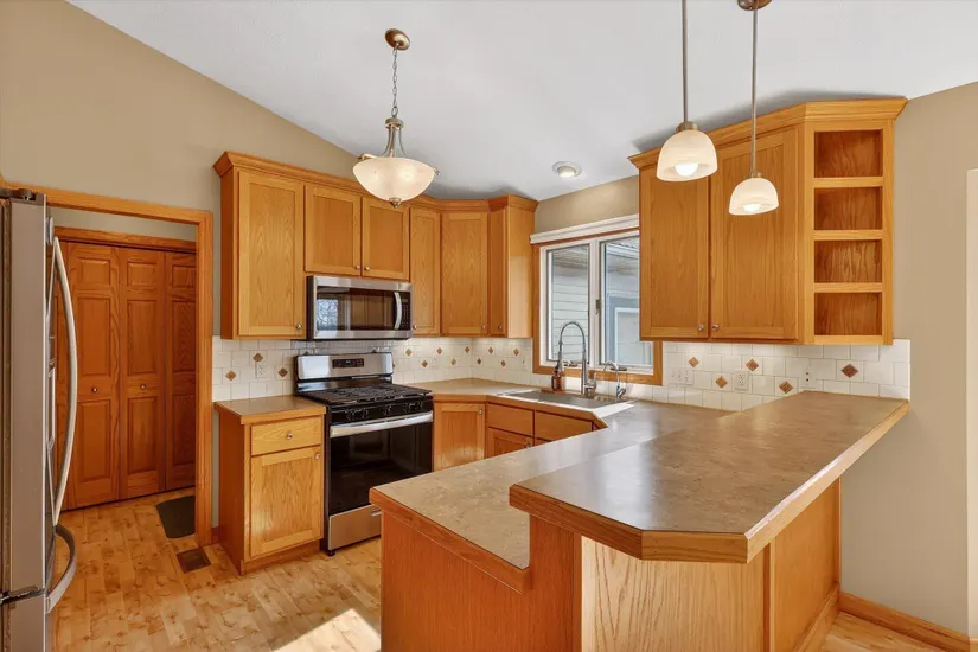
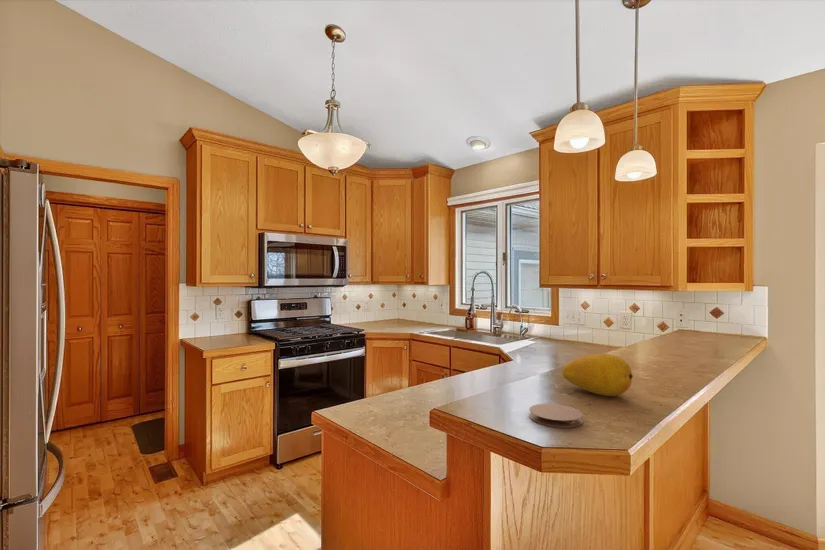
+ coaster [528,403,583,429]
+ fruit [561,353,634,397]
